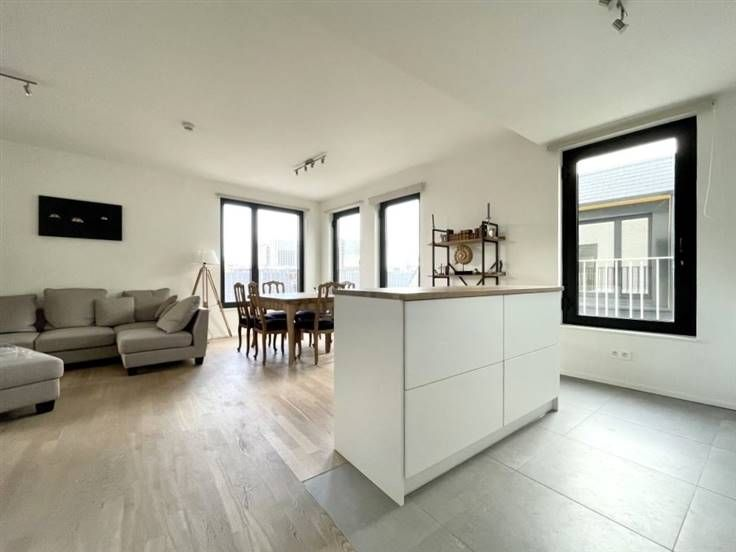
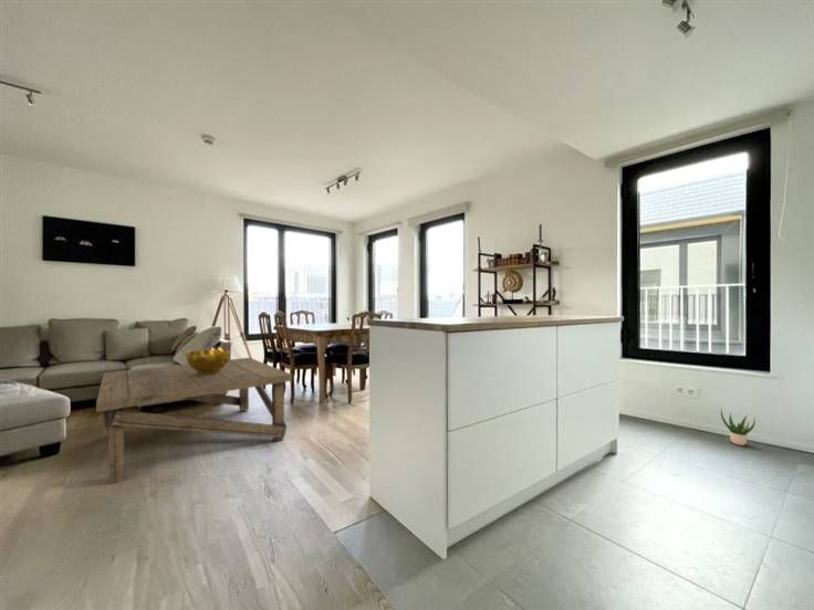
+ coffee table [95,357,293,485]
+ decorative bowl [185,346,232,376]
+ potted plant [720,408,756,446]
